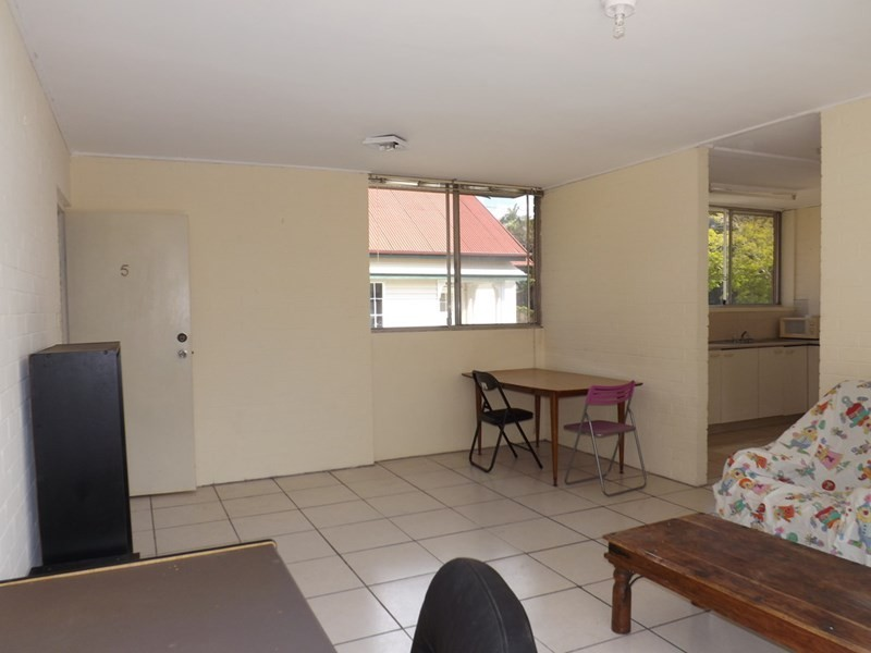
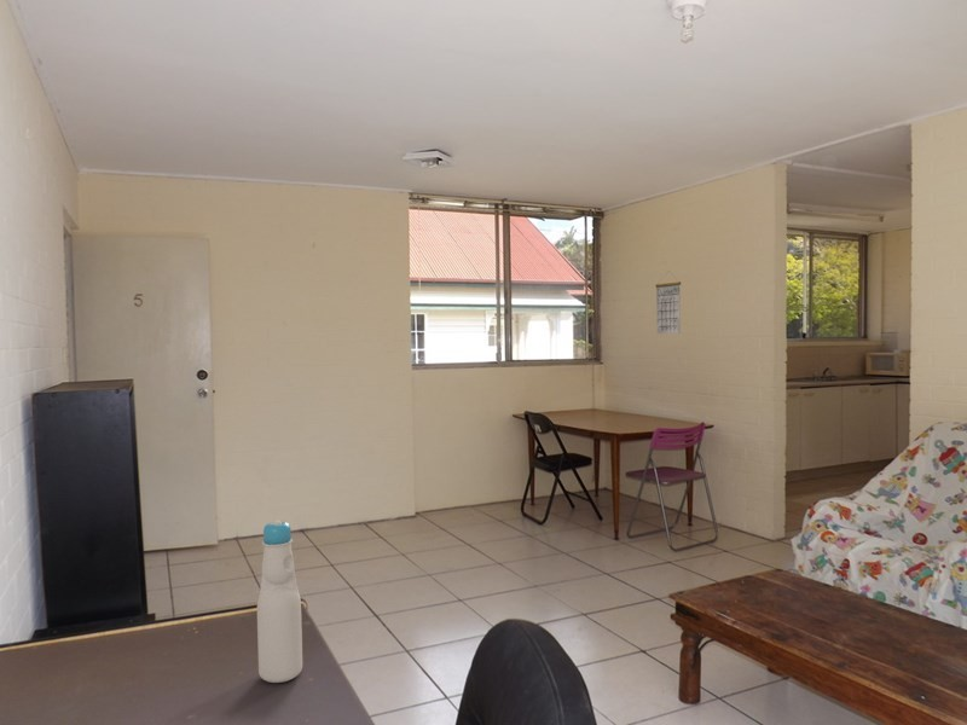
+ calendar [655,271,682,335]
+ bottle [256,520,303,684]
